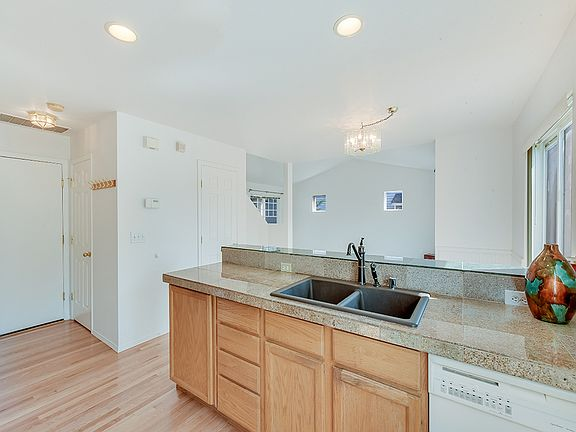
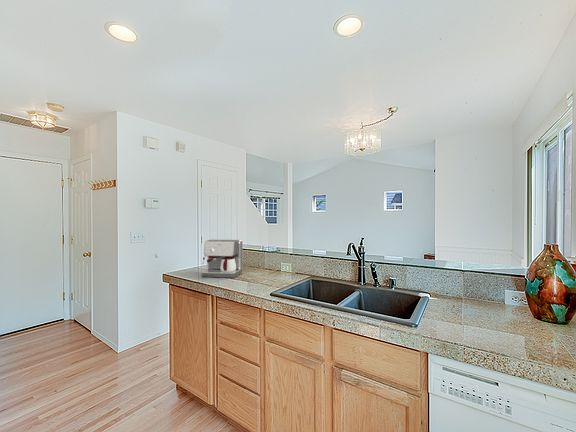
+ coffee maker [201,239,244,279]
